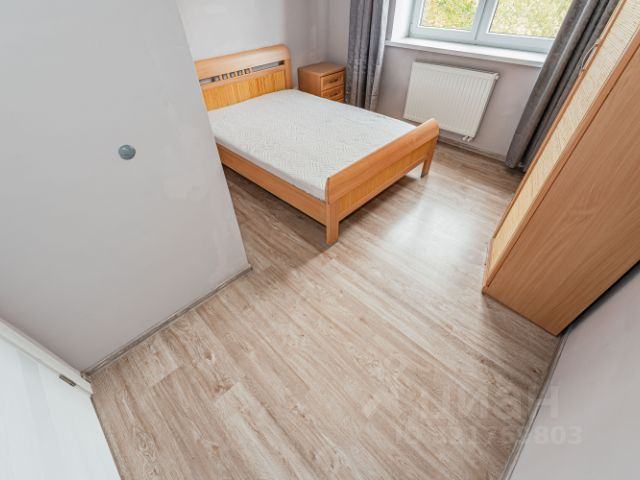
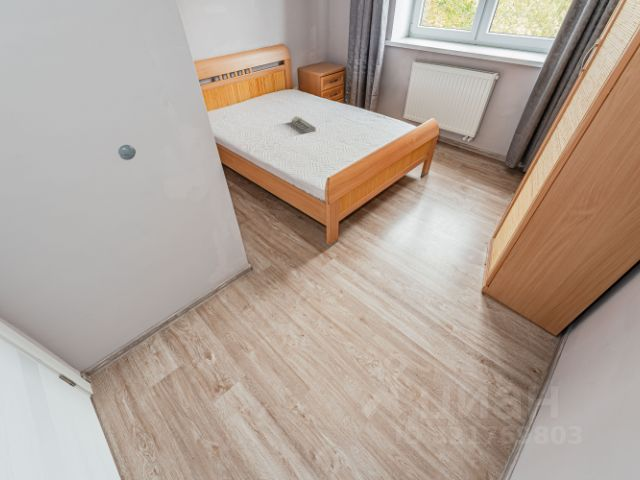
+ tray [291,115,317,134]
